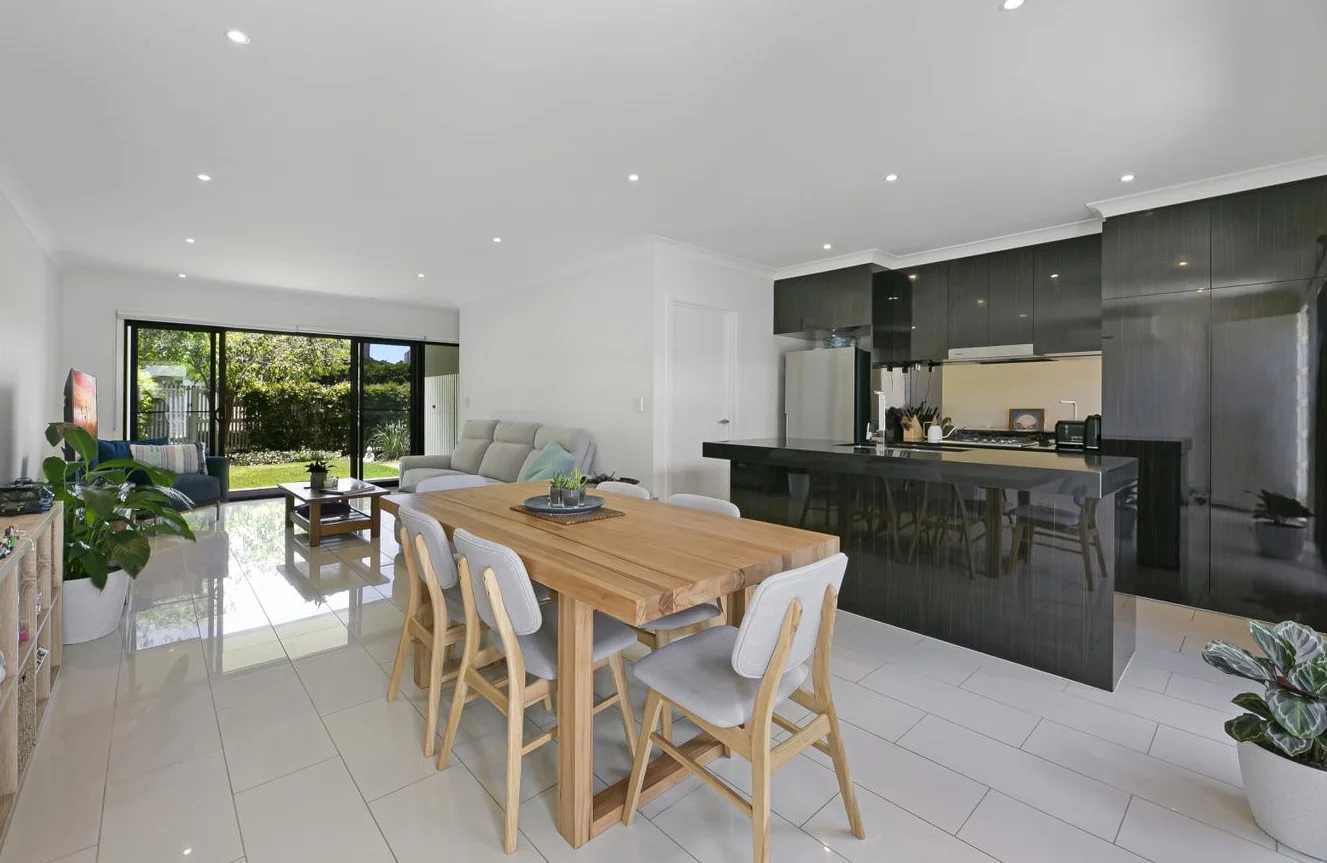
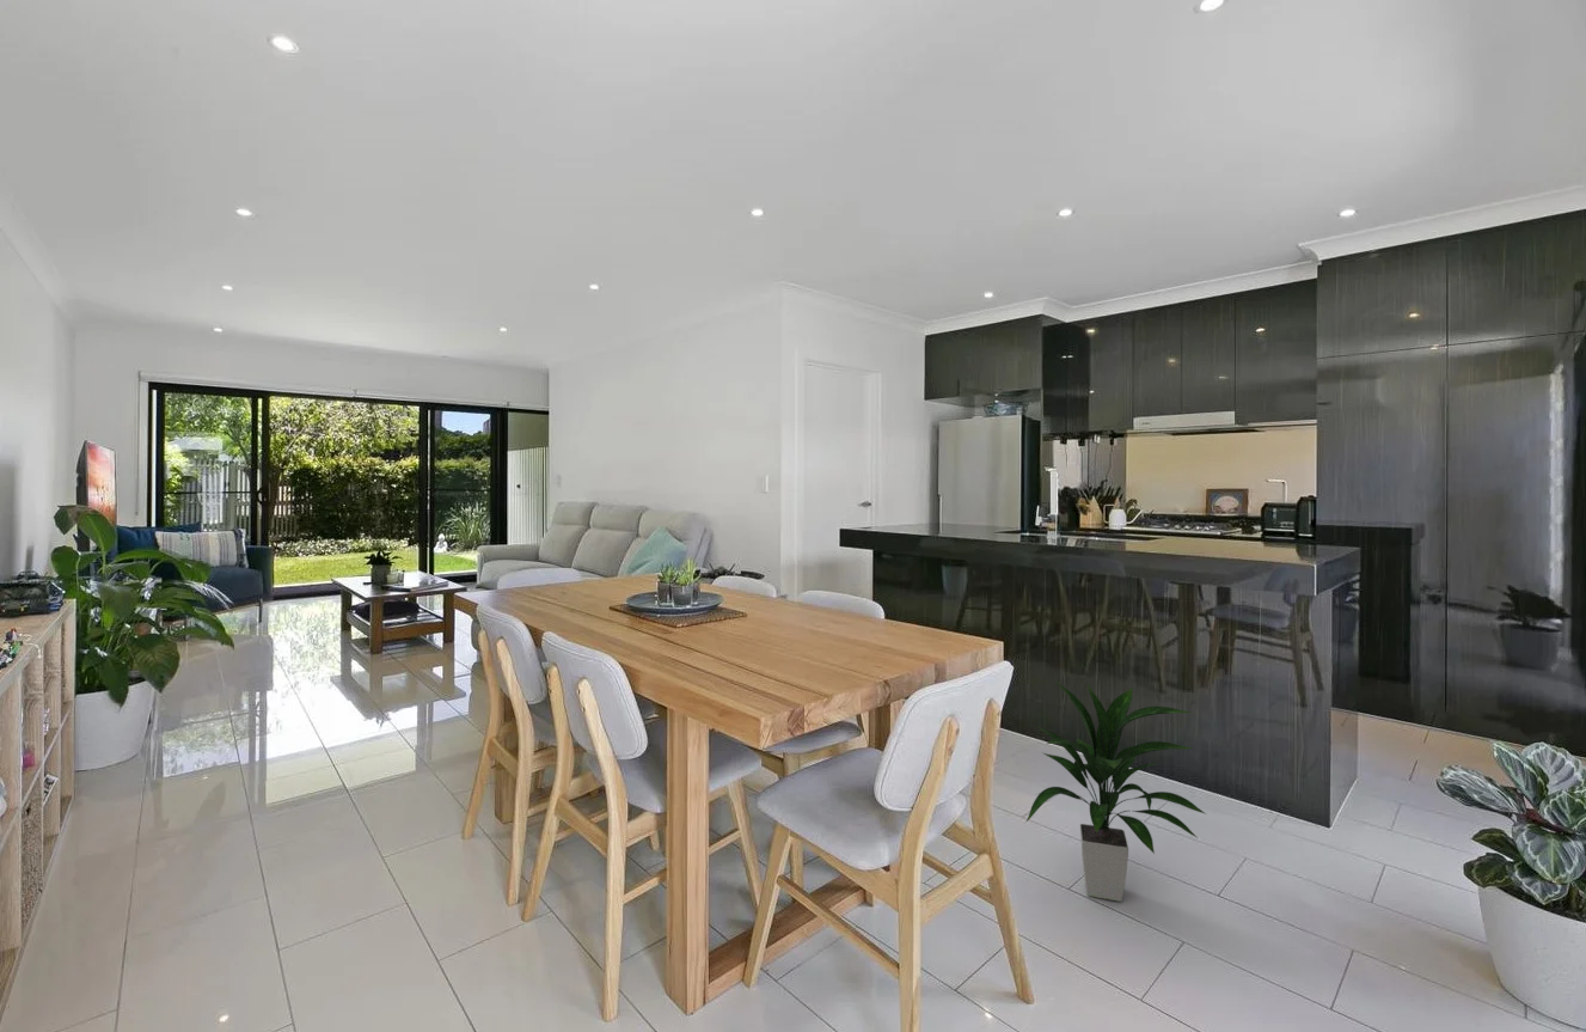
+ indoor plant [1024,679,1207,903]
